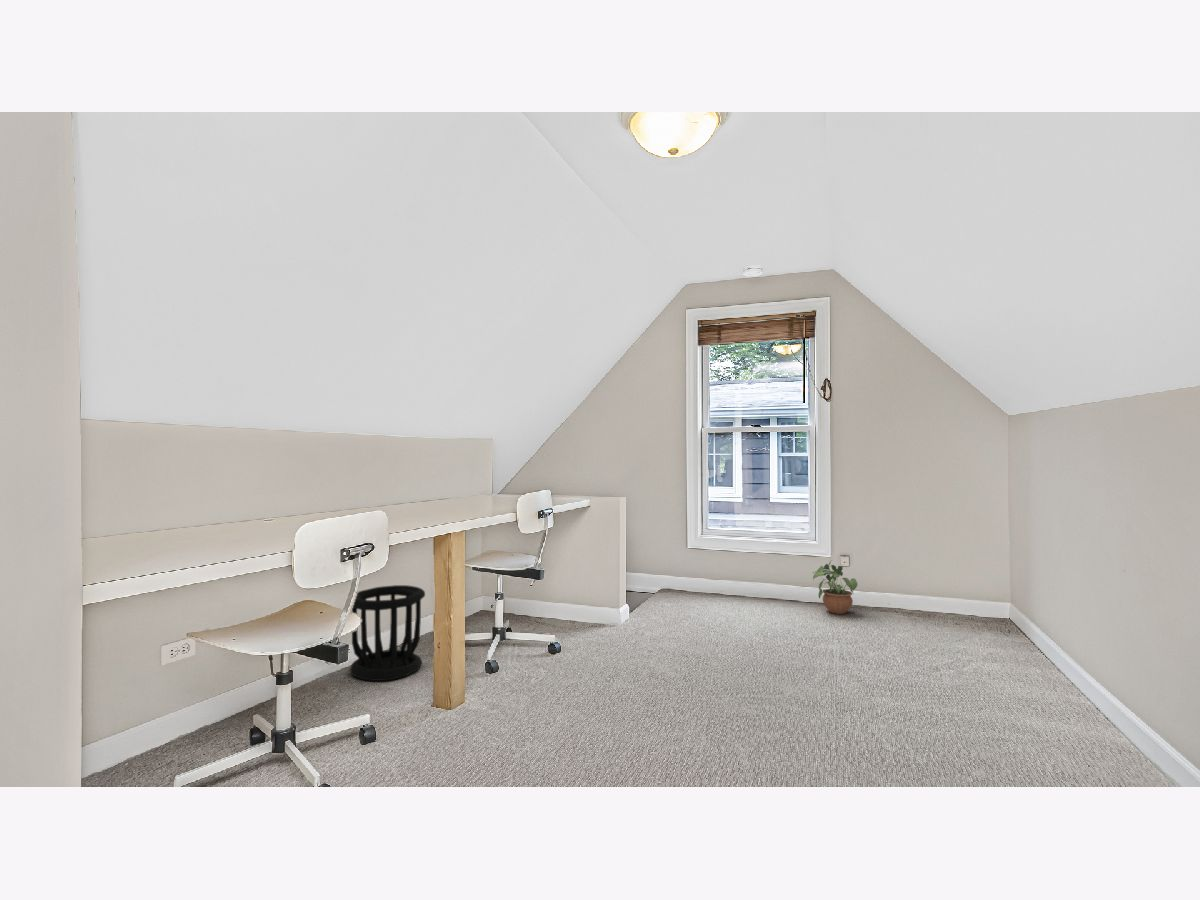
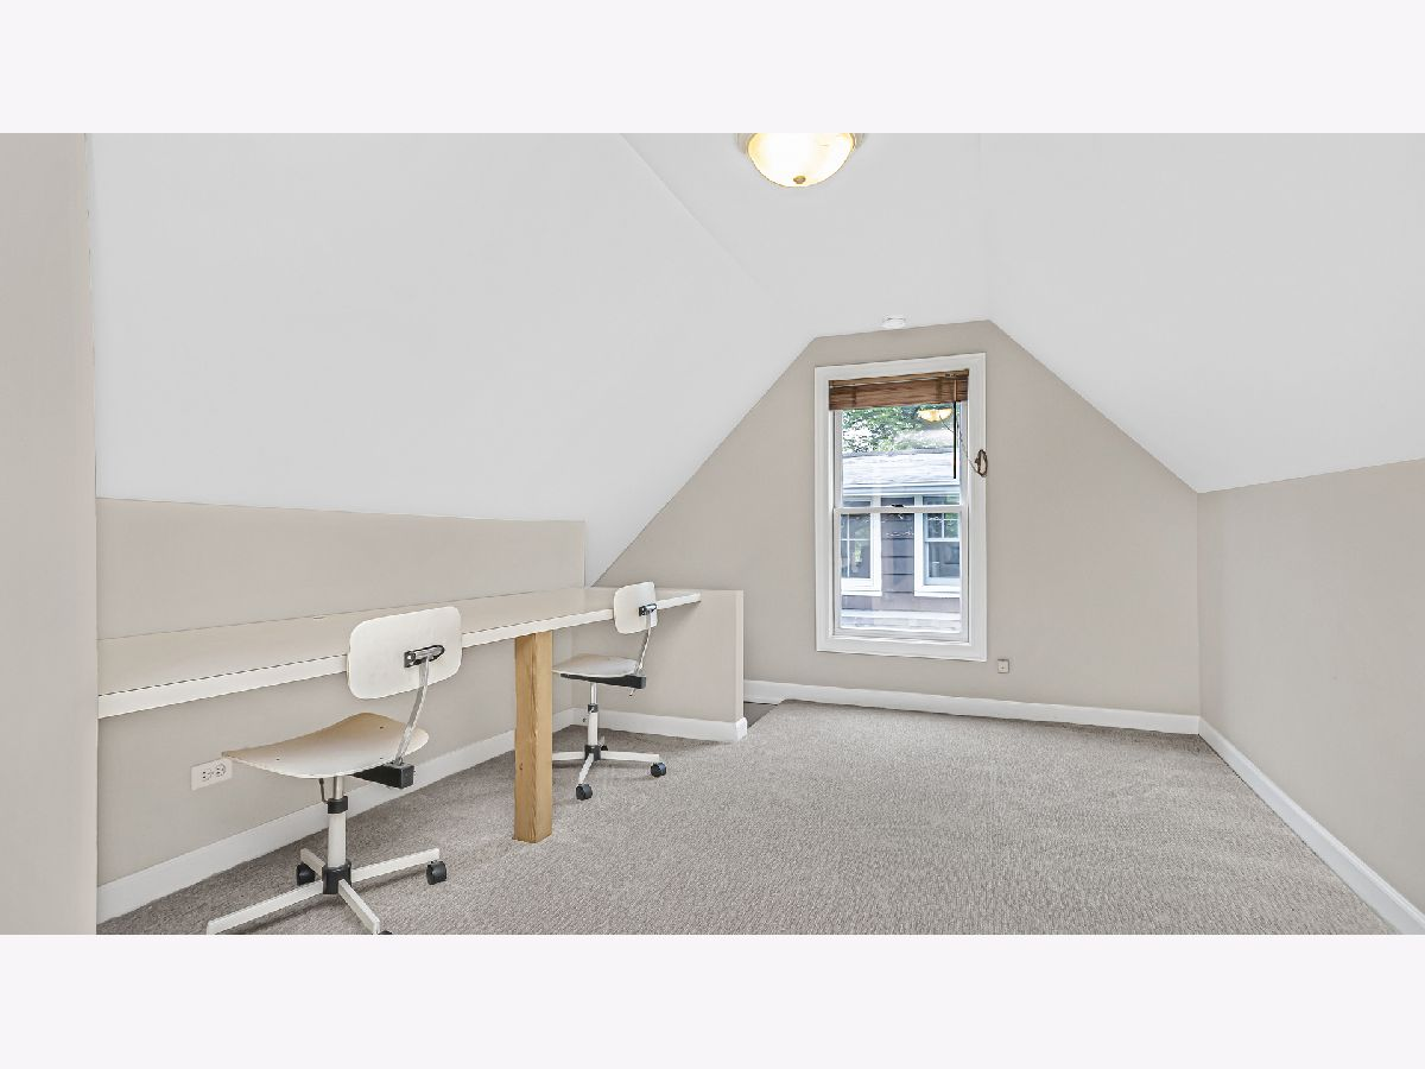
- wastebasket [349,584,426,682]
- potted plant [812,559,858,615]
